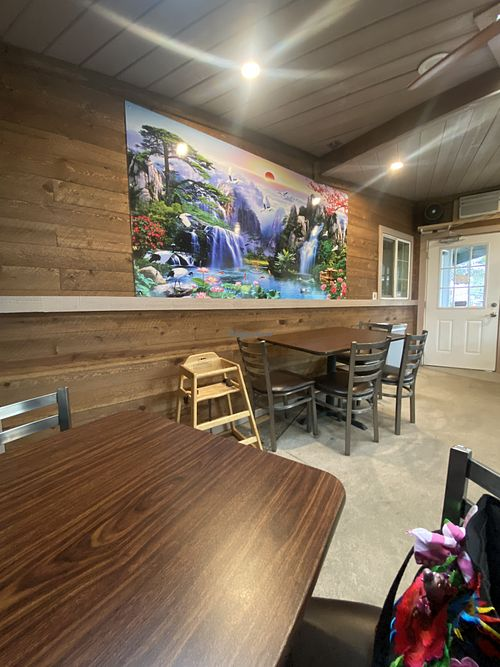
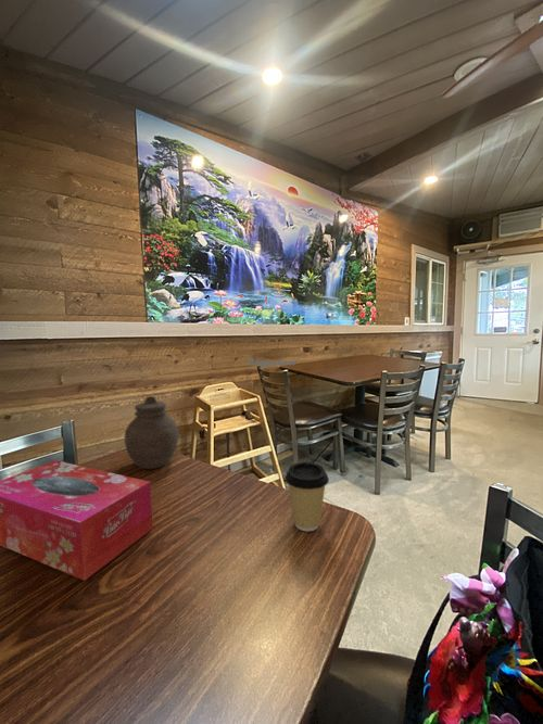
+ coffee cup [283,461,330,532]
+ tissue box [0,459,153,582]
+ jar [124,395,180,470]
